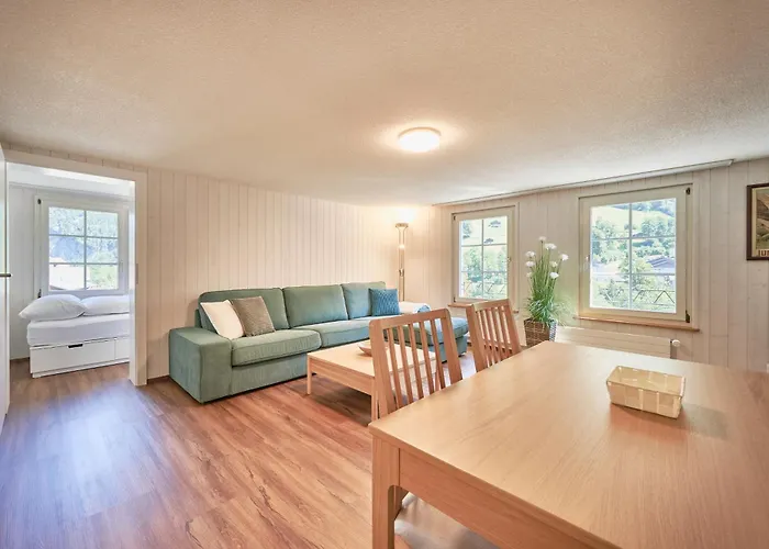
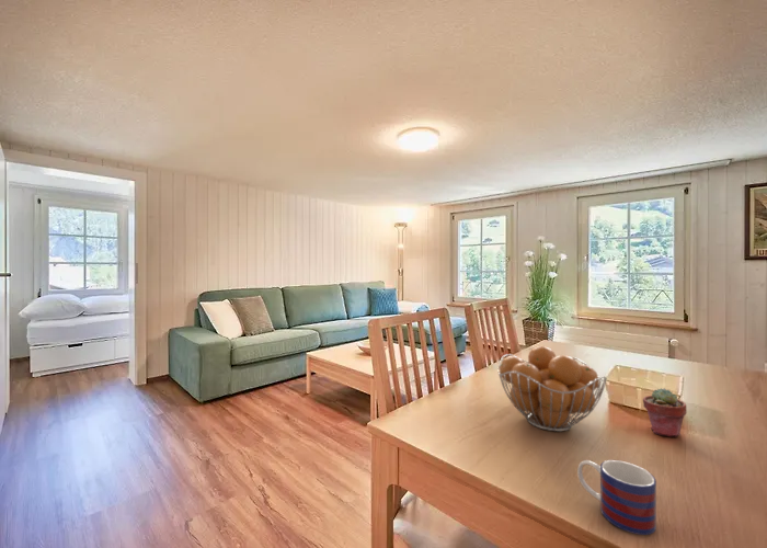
+ mug [576,459,657,536]
+ potted succulent [642,387,688,437]
+ fruit basket [497,345,607,433]
